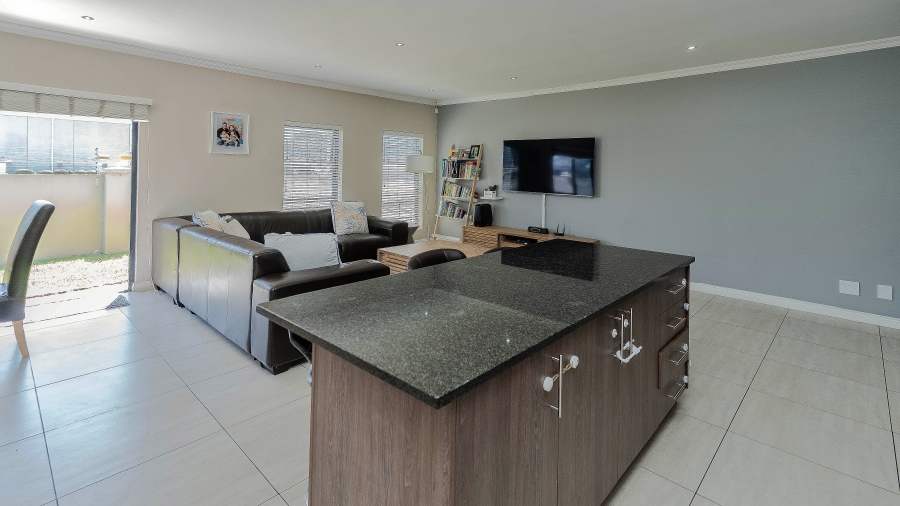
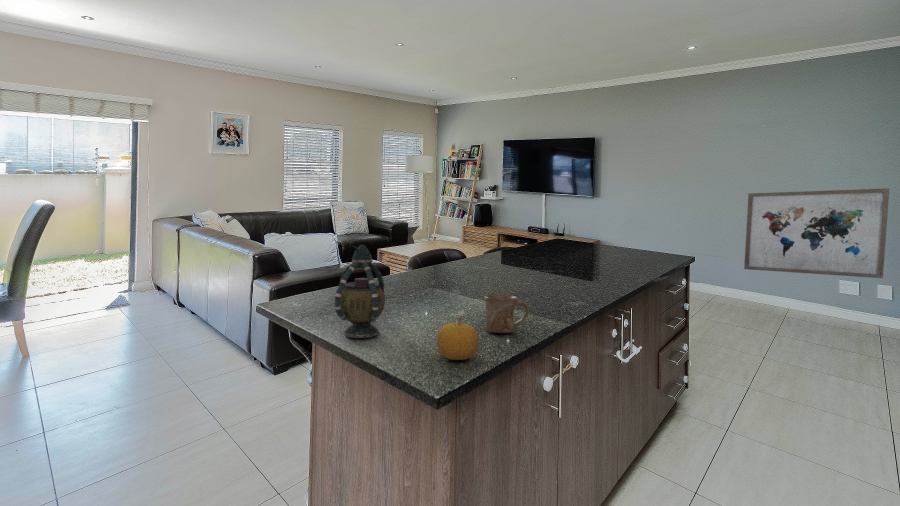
+ teapot [334,243,386,338]
+ fruit [436,315,479,361]
+ mug [483,294,530,334]
+ wall art [743,187,890,279]
